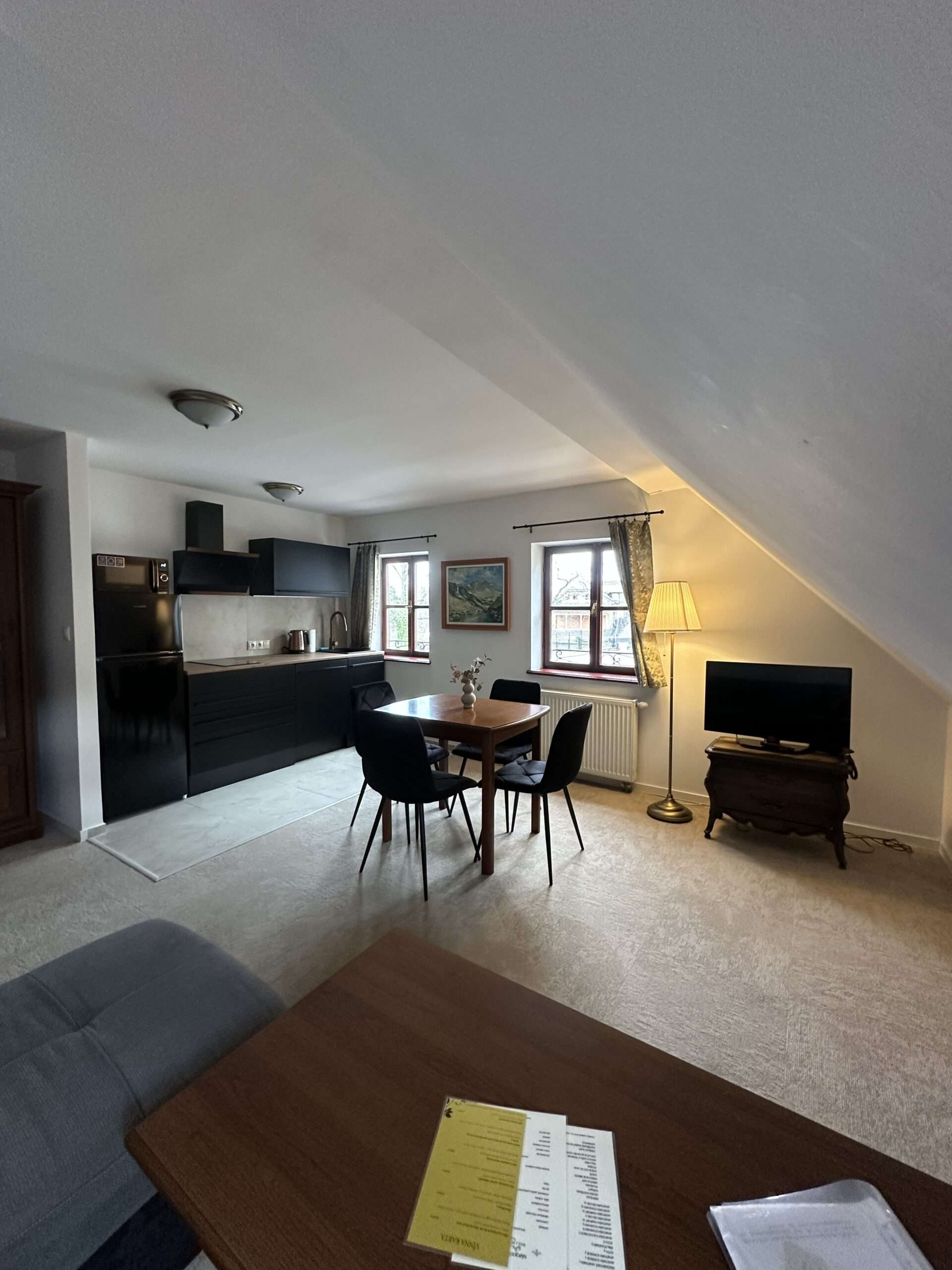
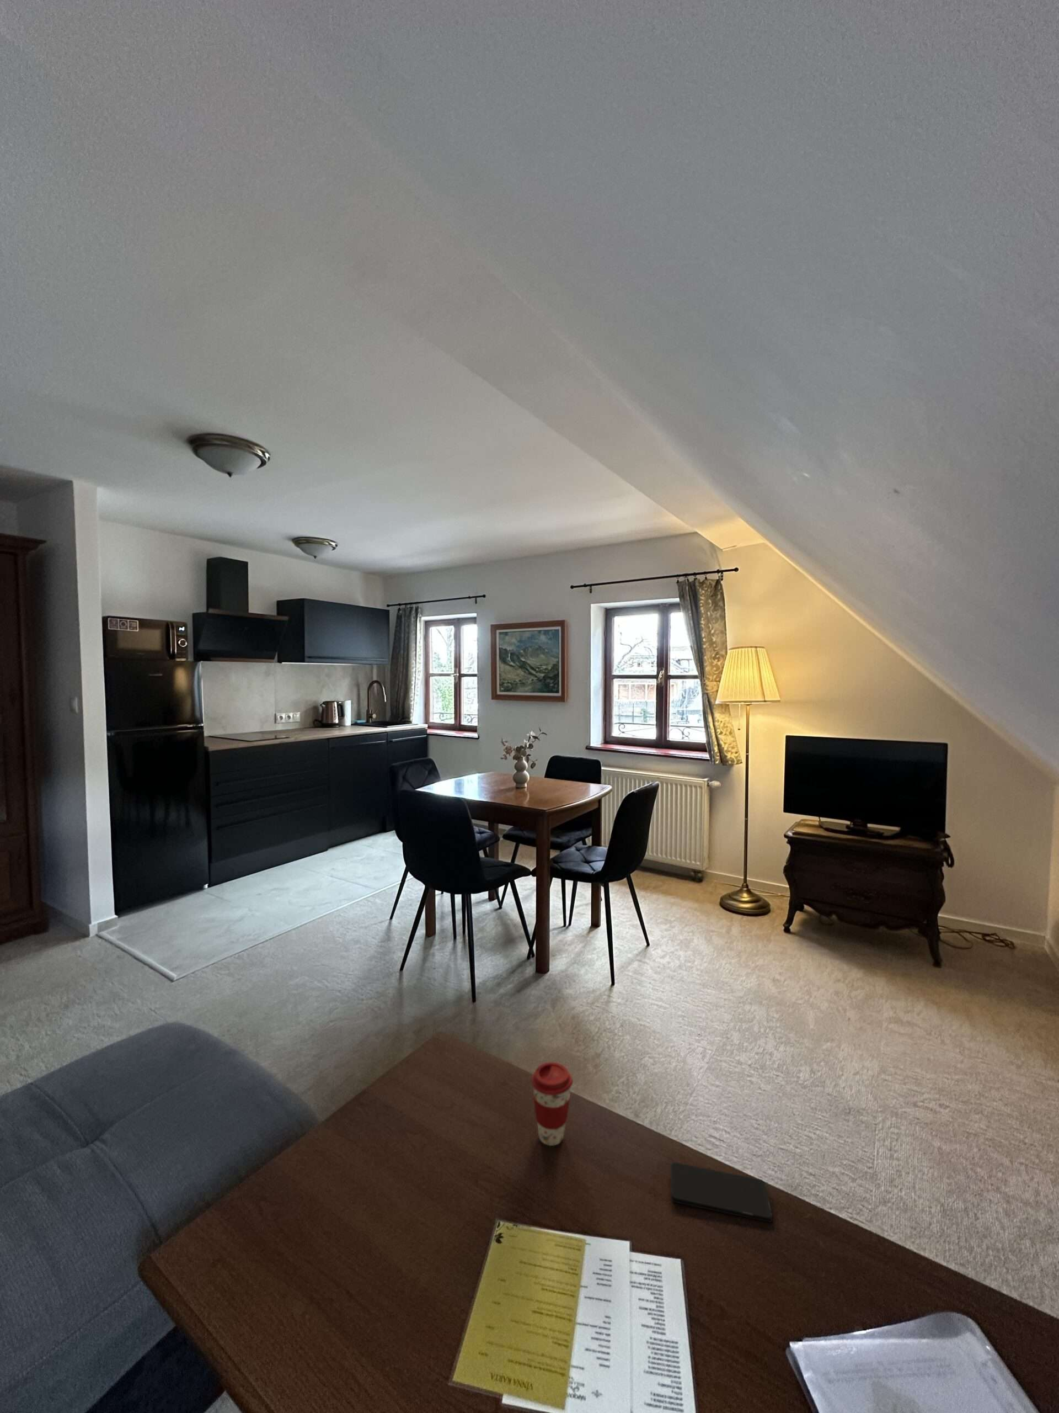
+ smartphone [670,1162,773,1223]
+ coffee cup [531,1061,574,1146]
